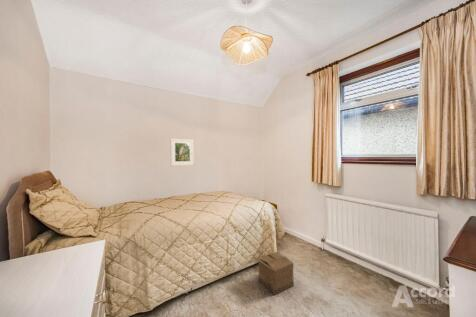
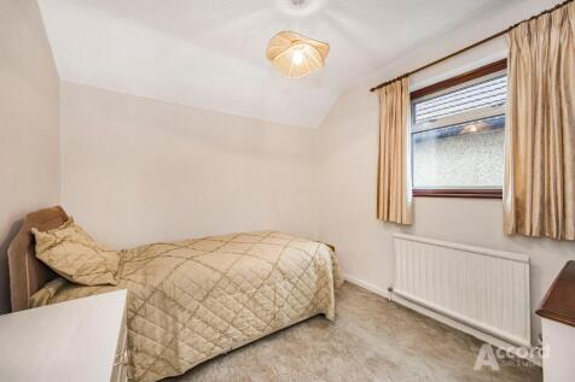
- cardboard box [251,251,295,296]
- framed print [170,138,195,167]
